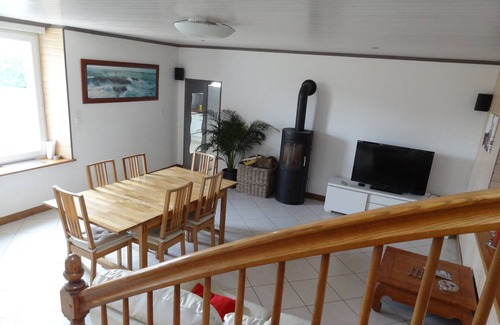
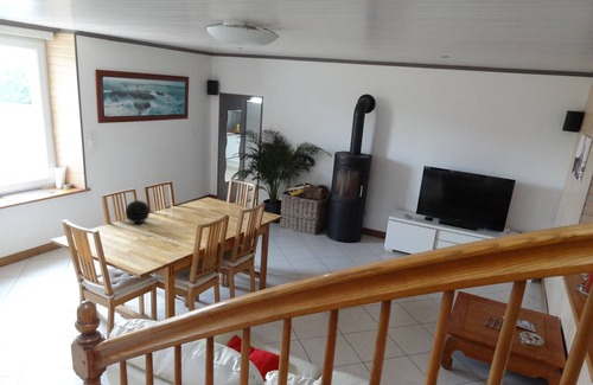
+ decorative orb [125,199,151,224]
